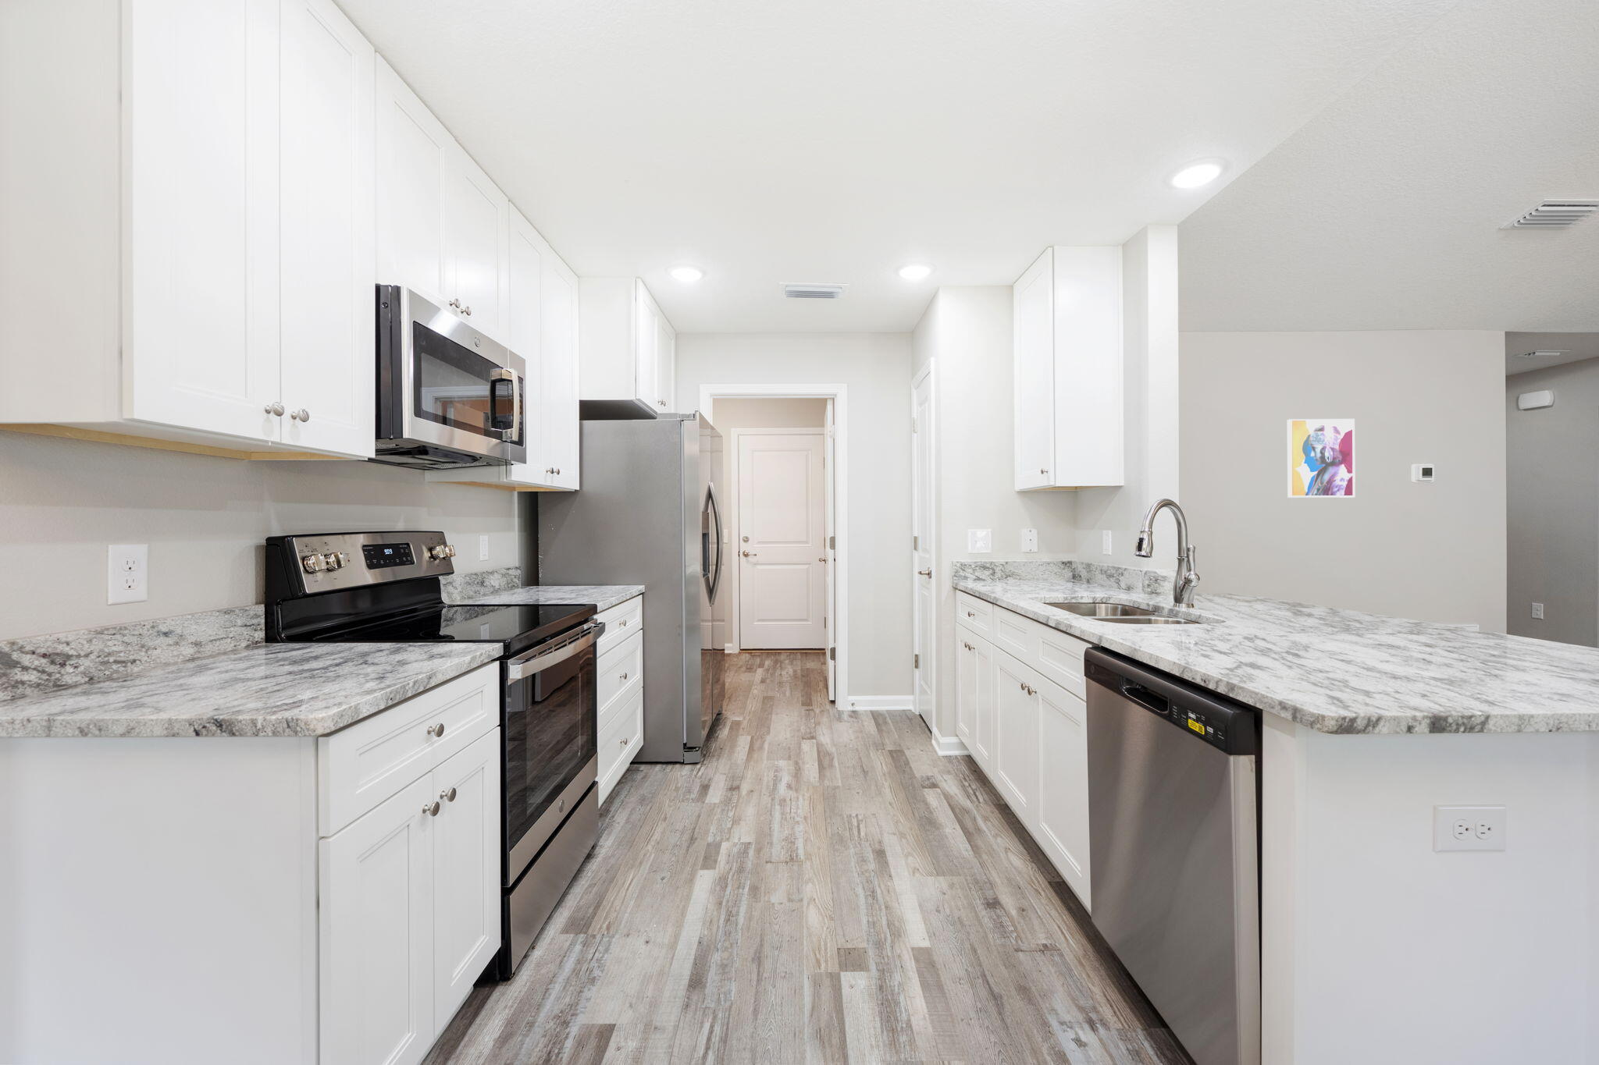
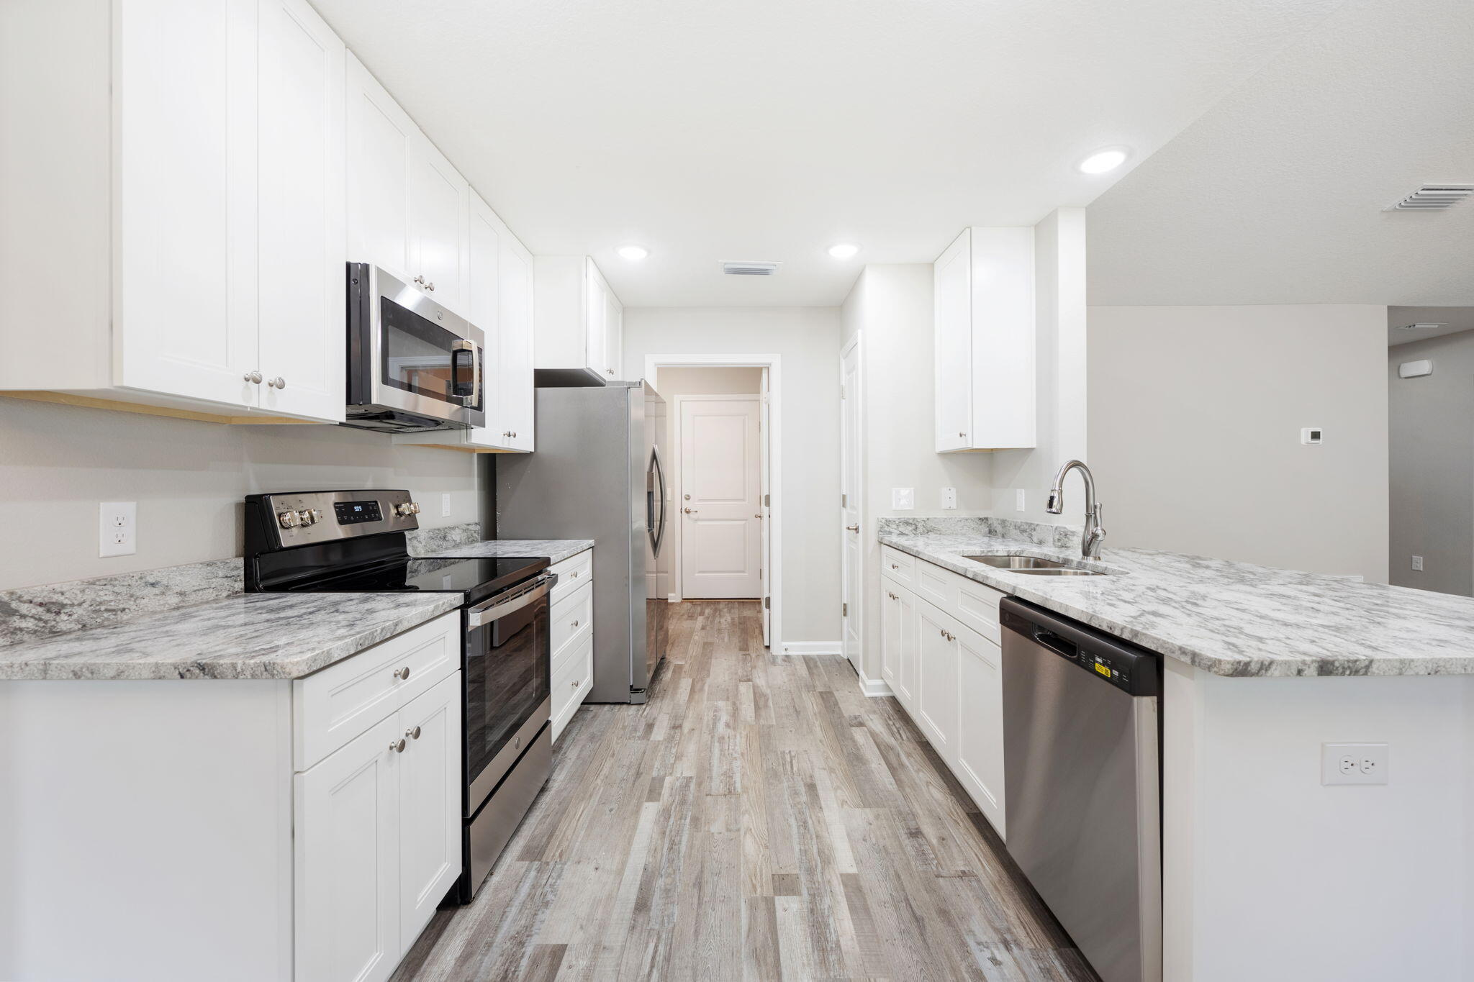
- wall art [1286,418,1356,498]
